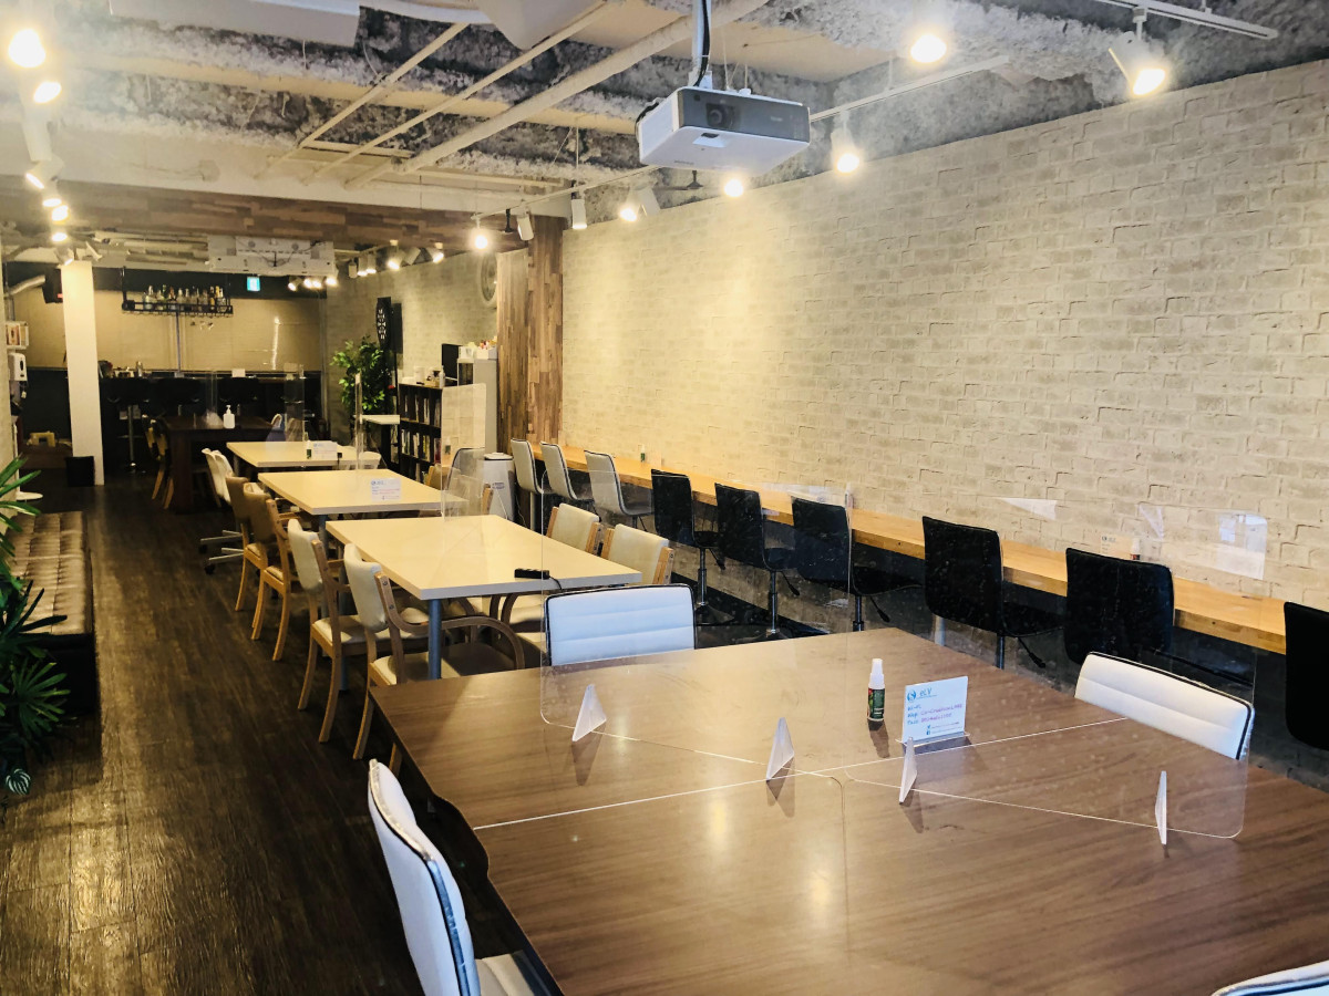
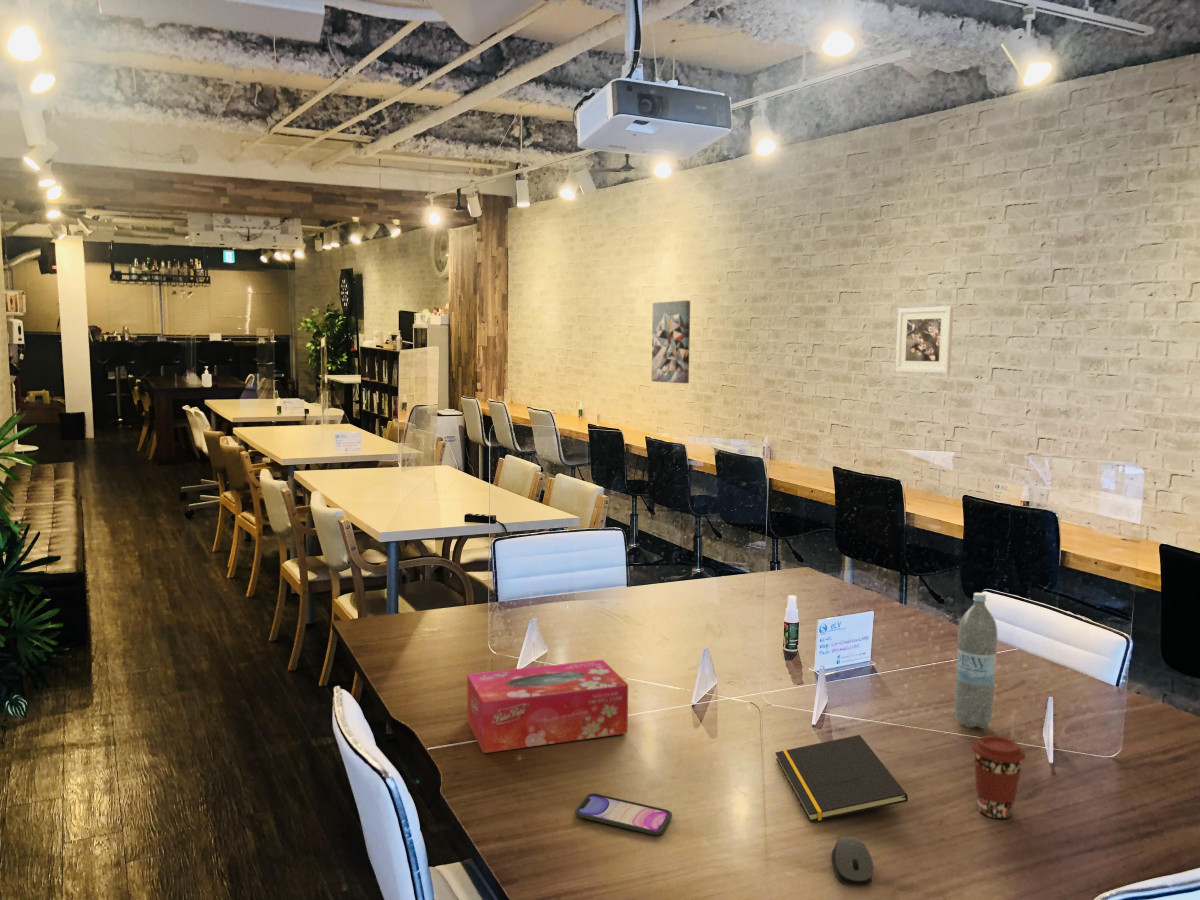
+ notepad [775,734,909,823]
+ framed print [895,305,954,374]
+ smartphone [574,792,673,836]
+ coffee cup [970,734,1026,820]
+ computer mouse [830,836,875,887]
+ tissue box [466,659,629,754]
+ water bottle [954,592,998,729]
+ wall art [651,300,691,384]
